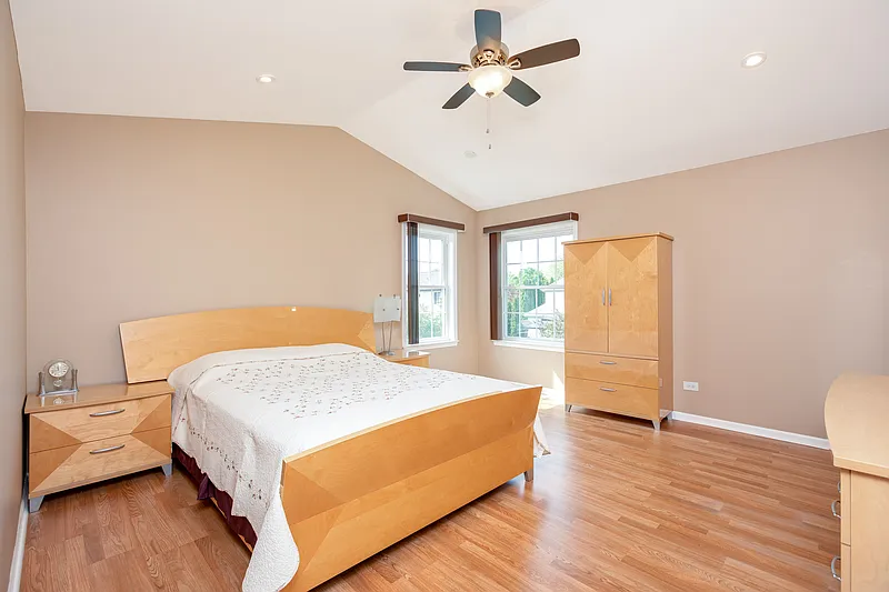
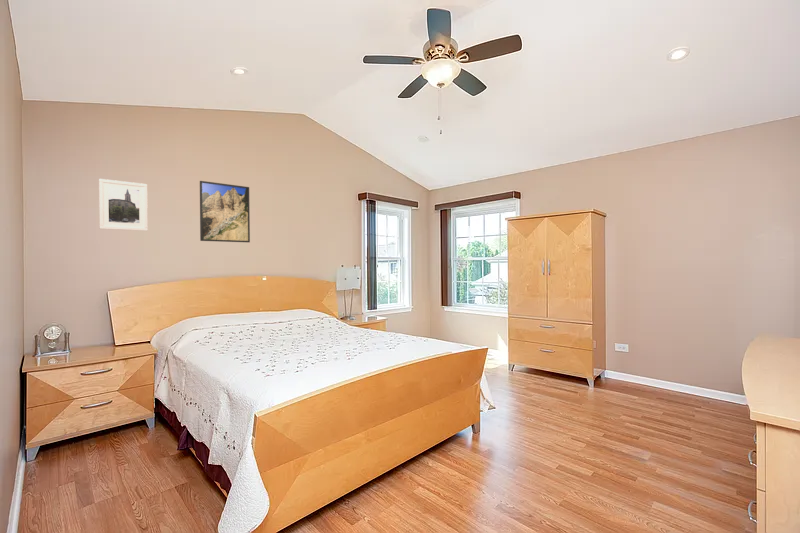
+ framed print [199,180,251,243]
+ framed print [98,178,149,232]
